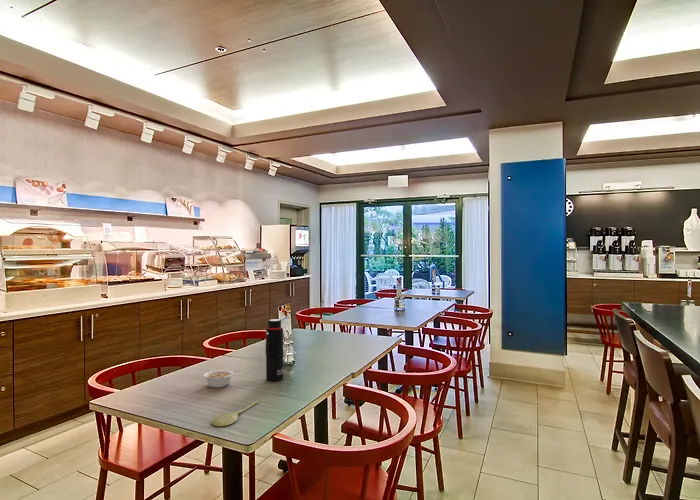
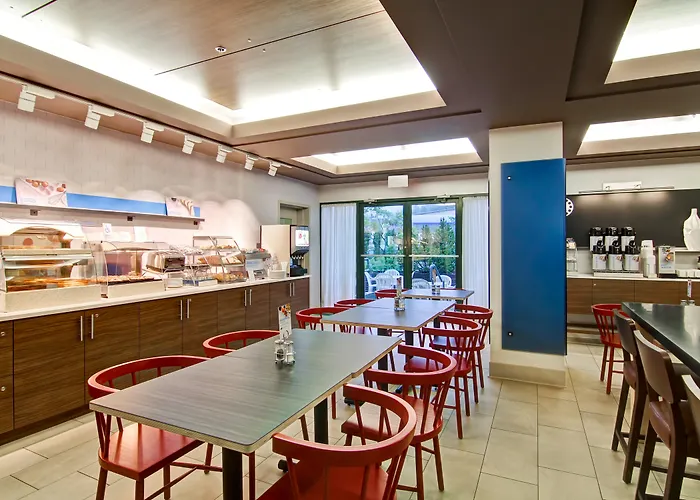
- water bottle [265,318,284,382]
- spoon [211,400,260,427]
- legume [202,369,234,389]
